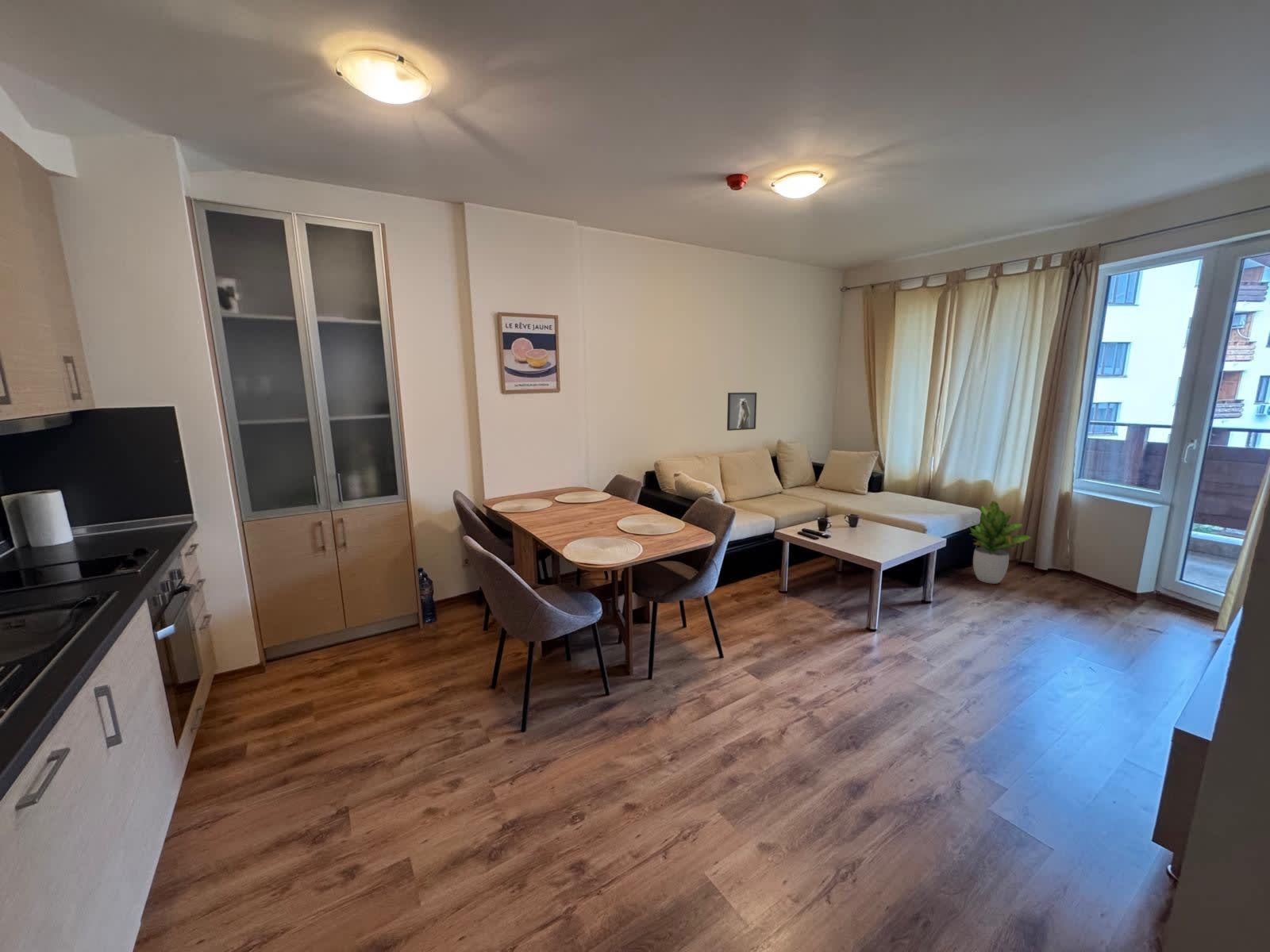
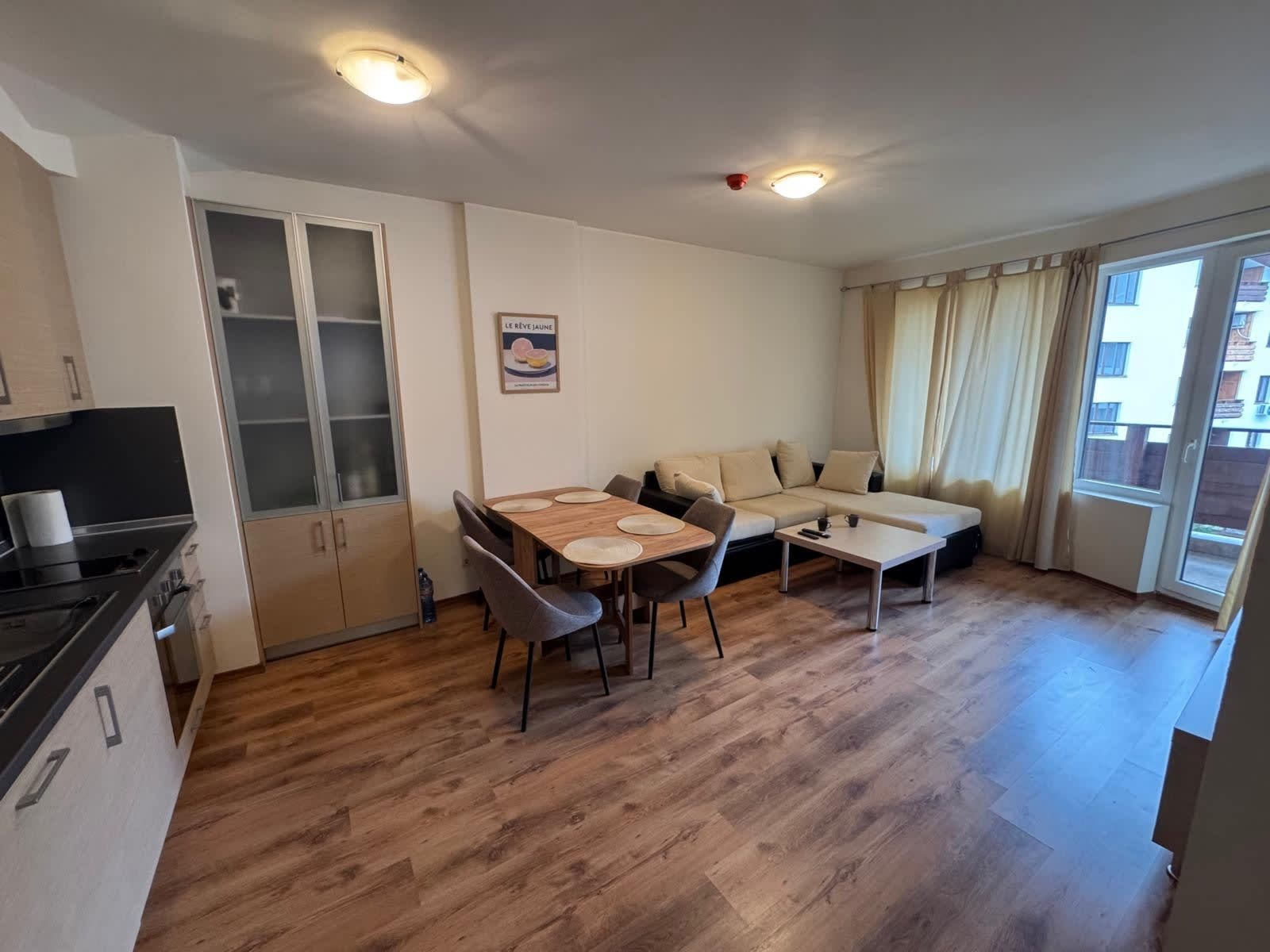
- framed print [726,392,757,432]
- potted plant [968,500,1032,585]
